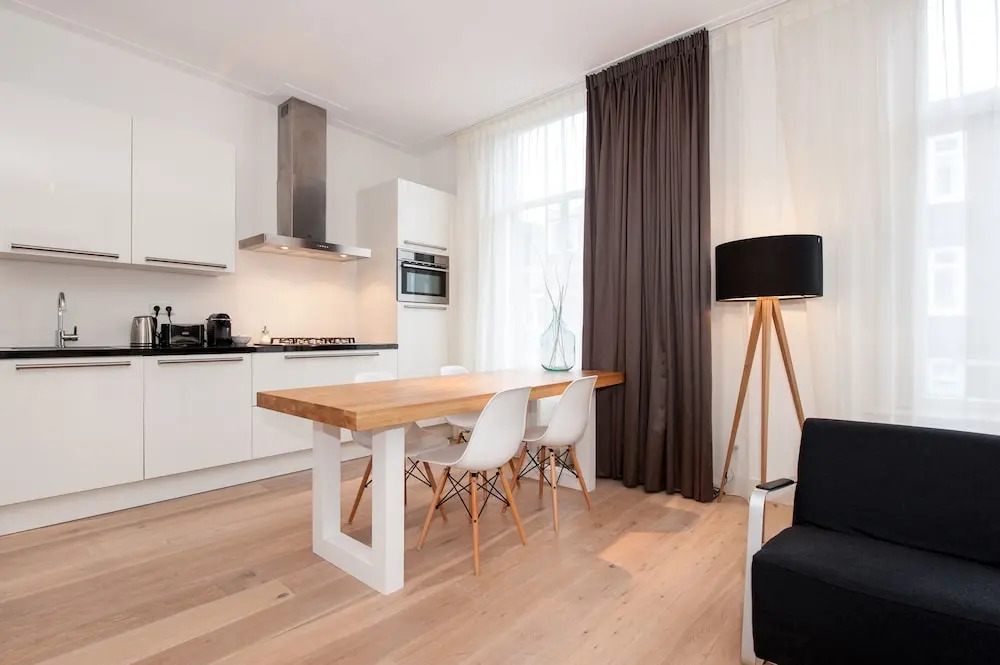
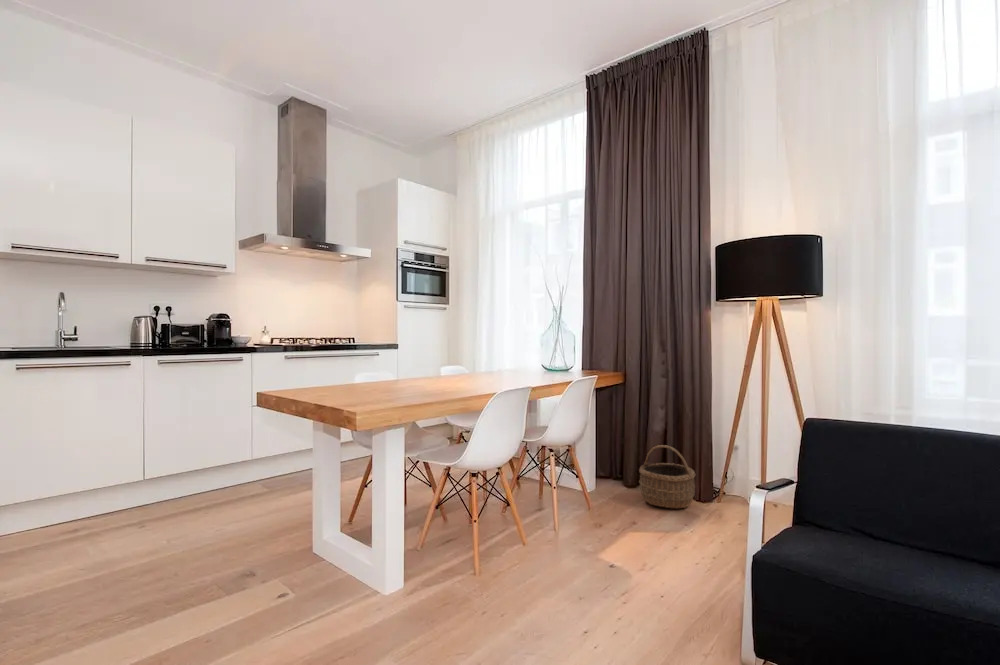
+ wicker basket [638,444,696,509]
